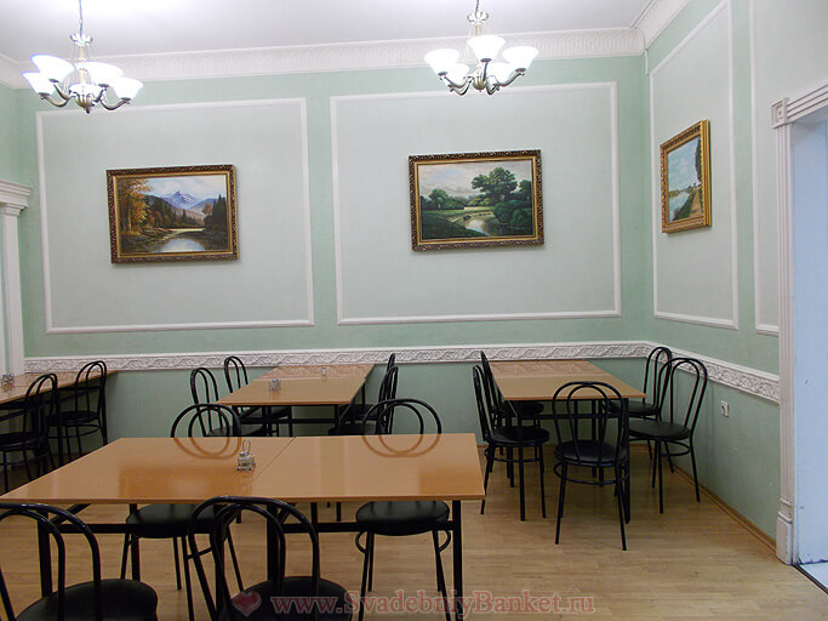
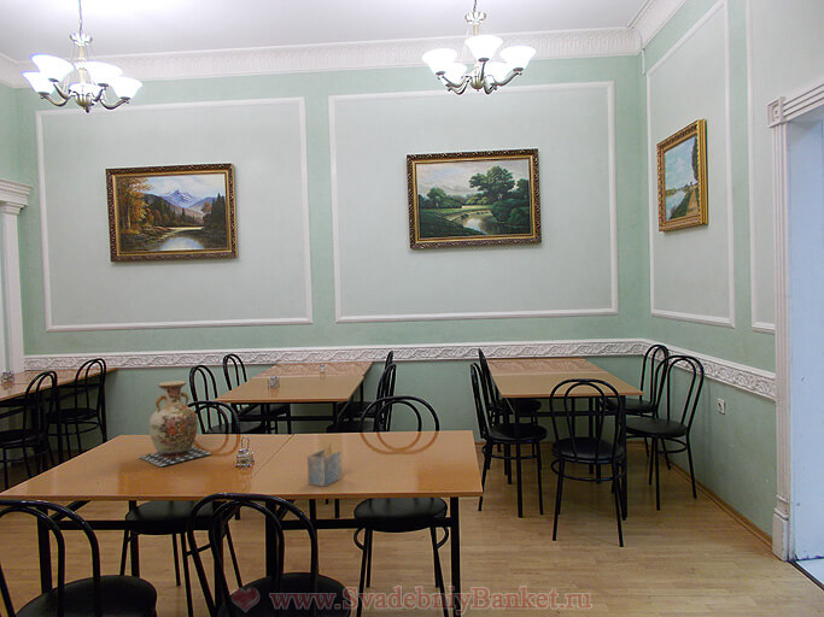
+ vase [139,380,212,468]
+ napkin holder [306,439,343,488]
